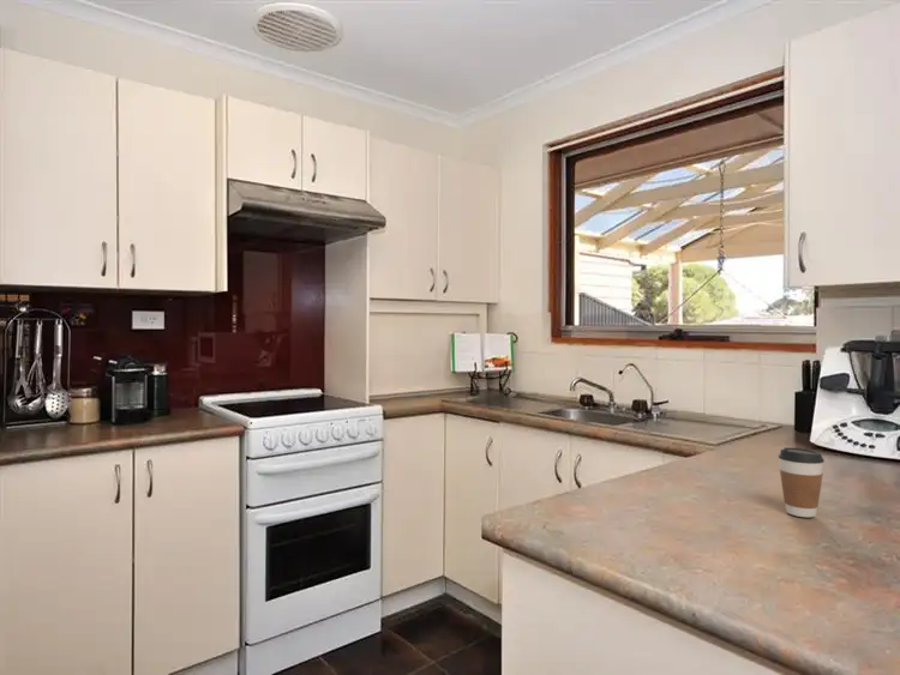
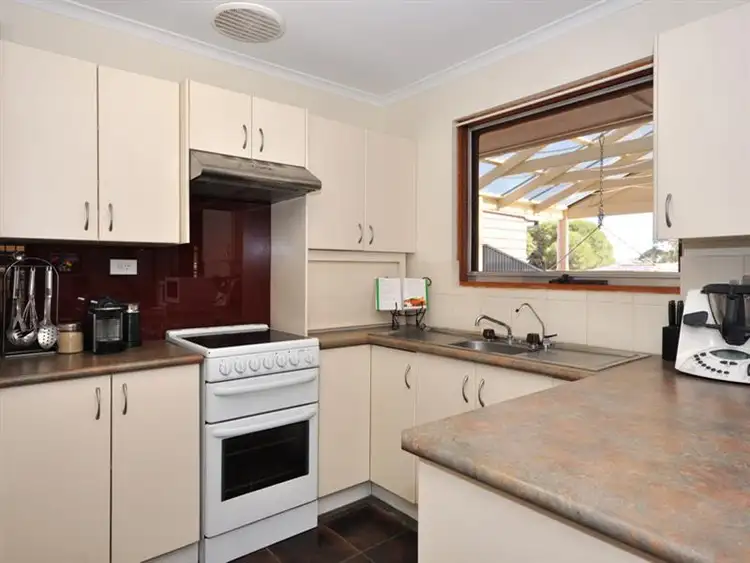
- coffee cup [778,446,826,518]
